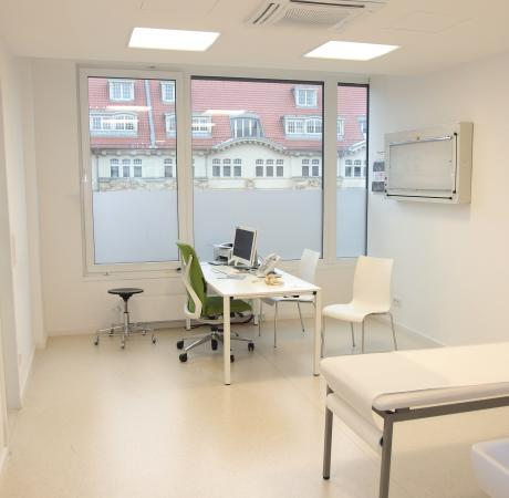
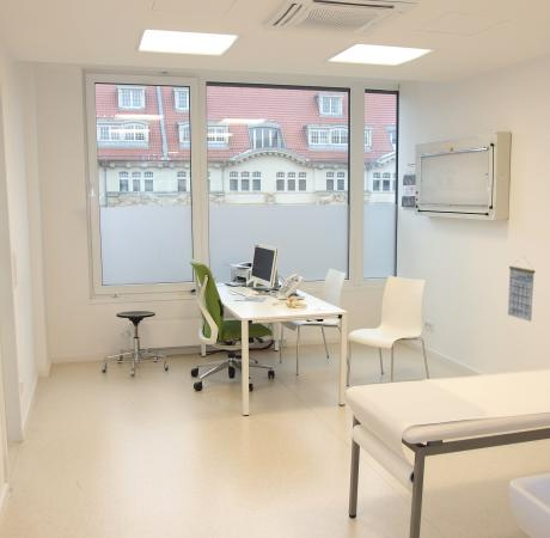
+ calendar [507,257,537,323]
